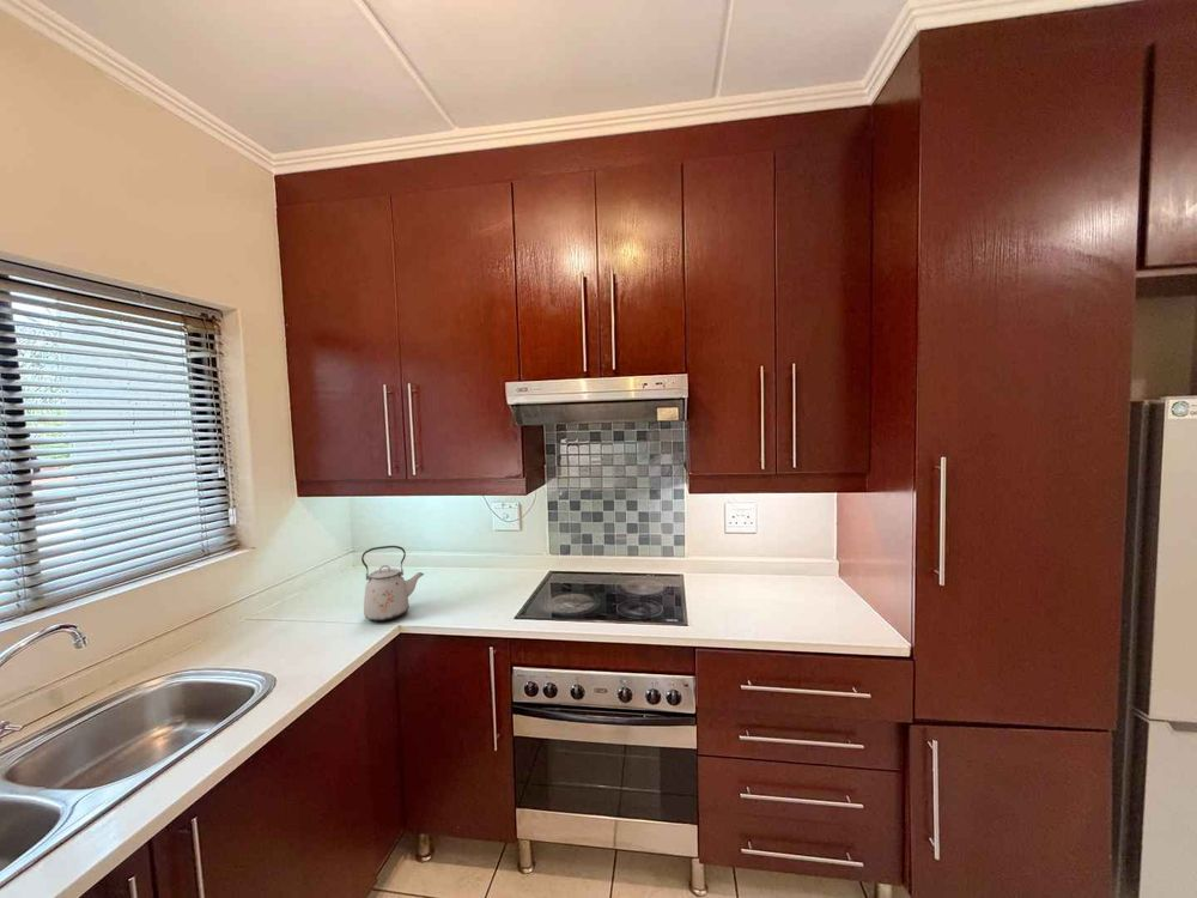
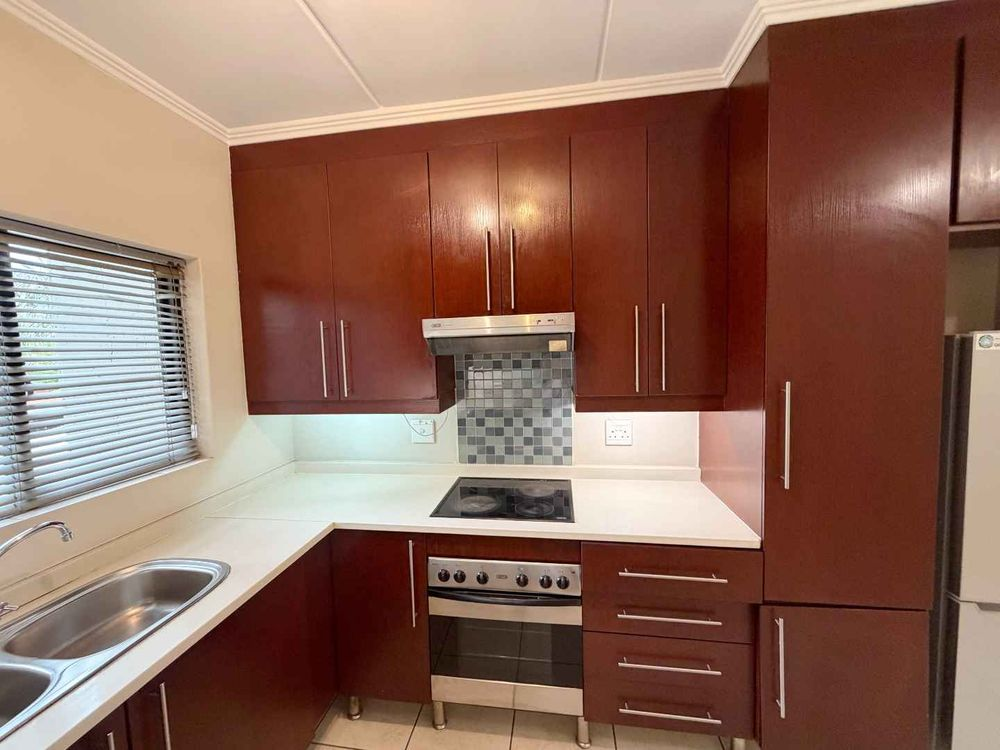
- kettle [360,545,425,623]
